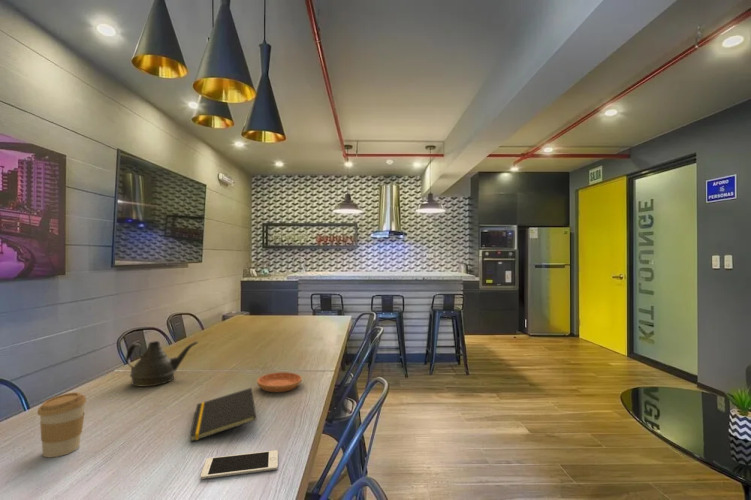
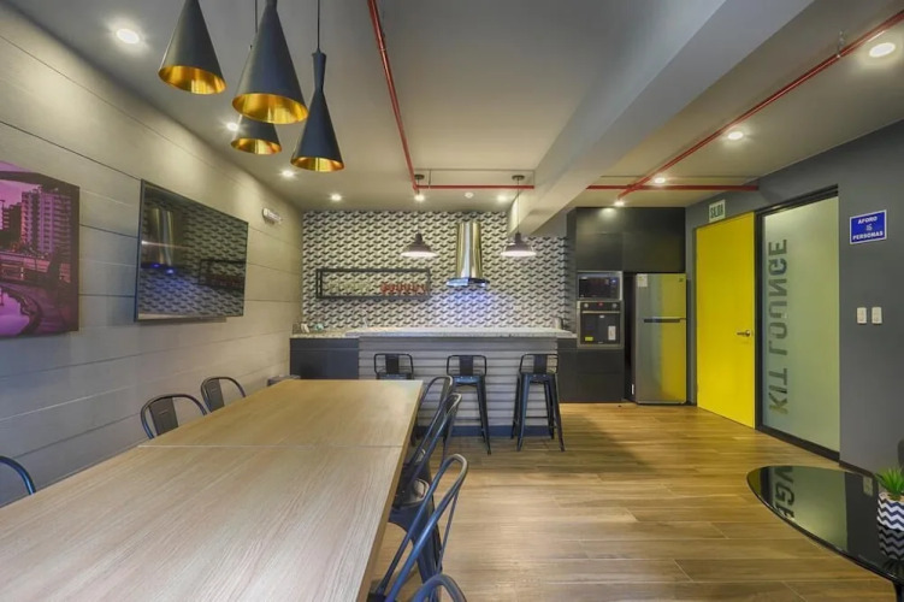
- notepad [189,387,257,443]
- cell phone [200,449,279,480]
- saucer [256,371,303,393]
- teapot [125,340,199,387]
- coffee cup [36,391,87,458]
